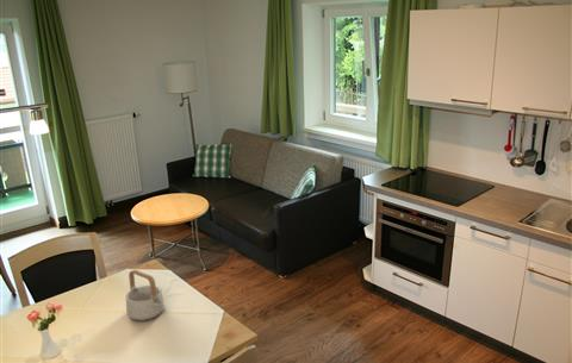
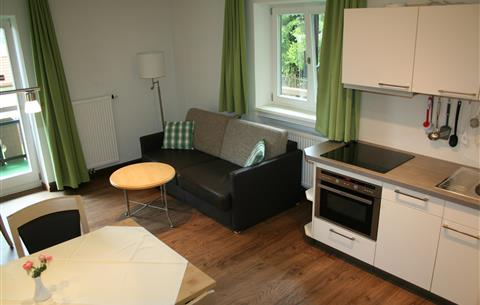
- teapot [125,269,166,323]
